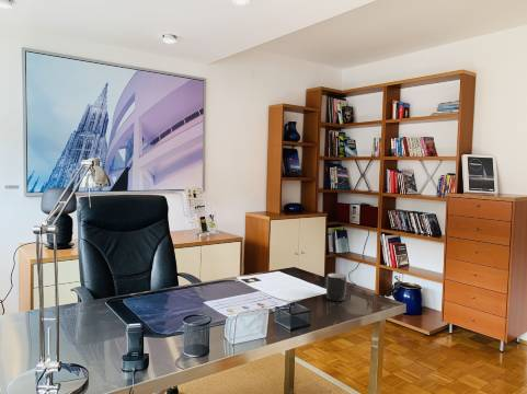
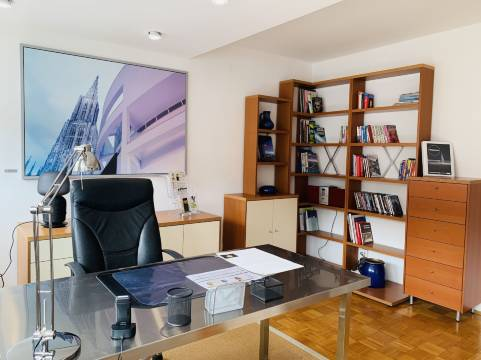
- mug [324,273,347,302]
